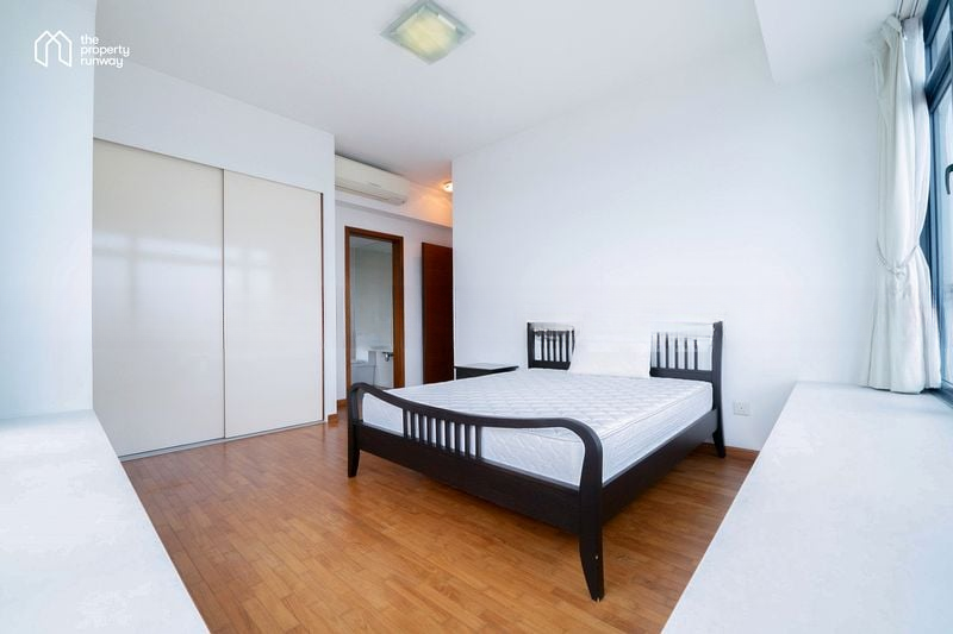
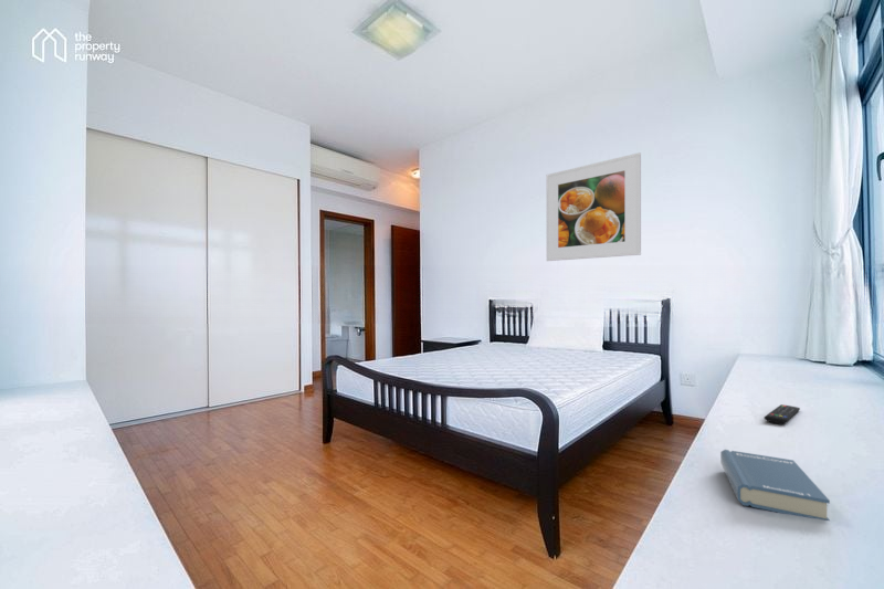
+ remote control [764,403,801,424]
+ hardback book [719,449,831,522]
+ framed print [546,151,642,262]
